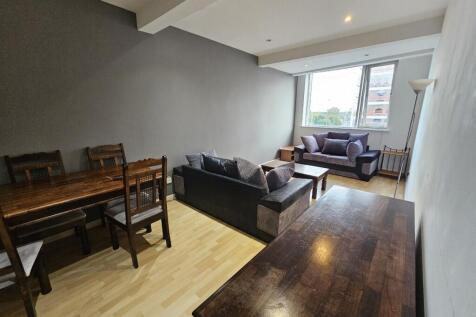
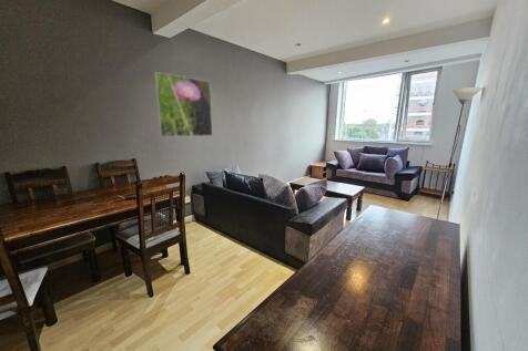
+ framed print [153,71,213,138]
